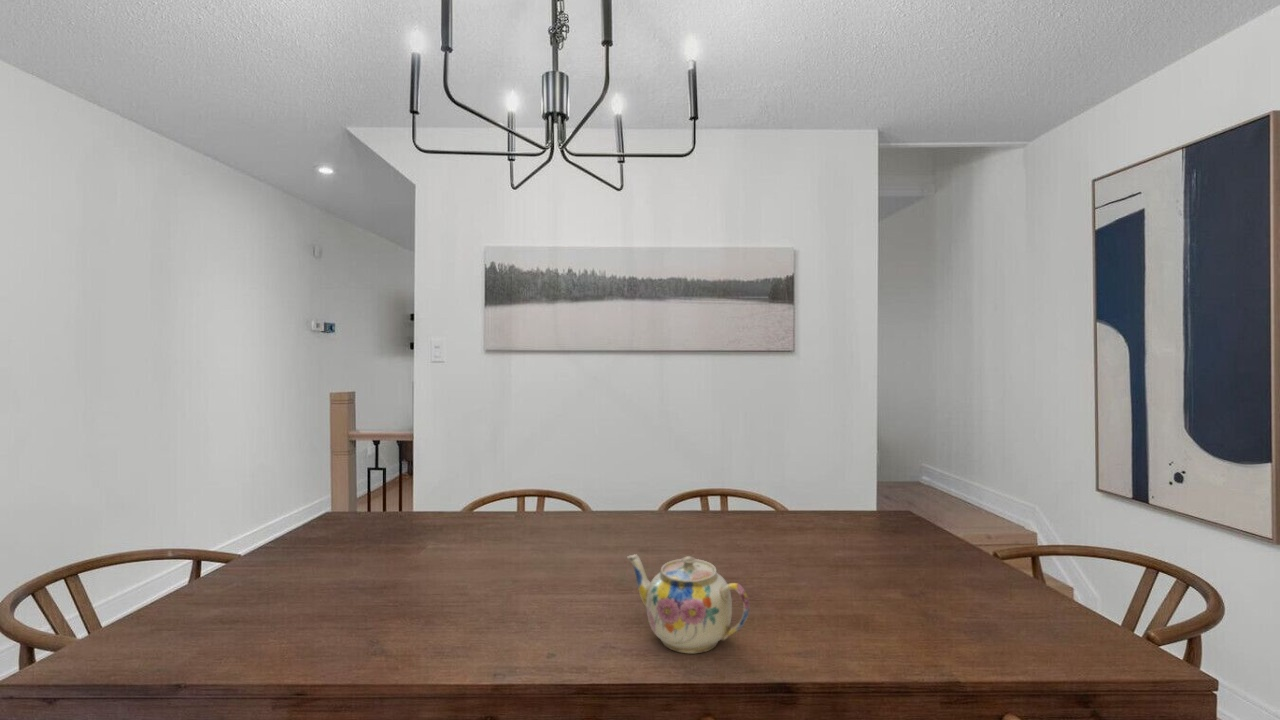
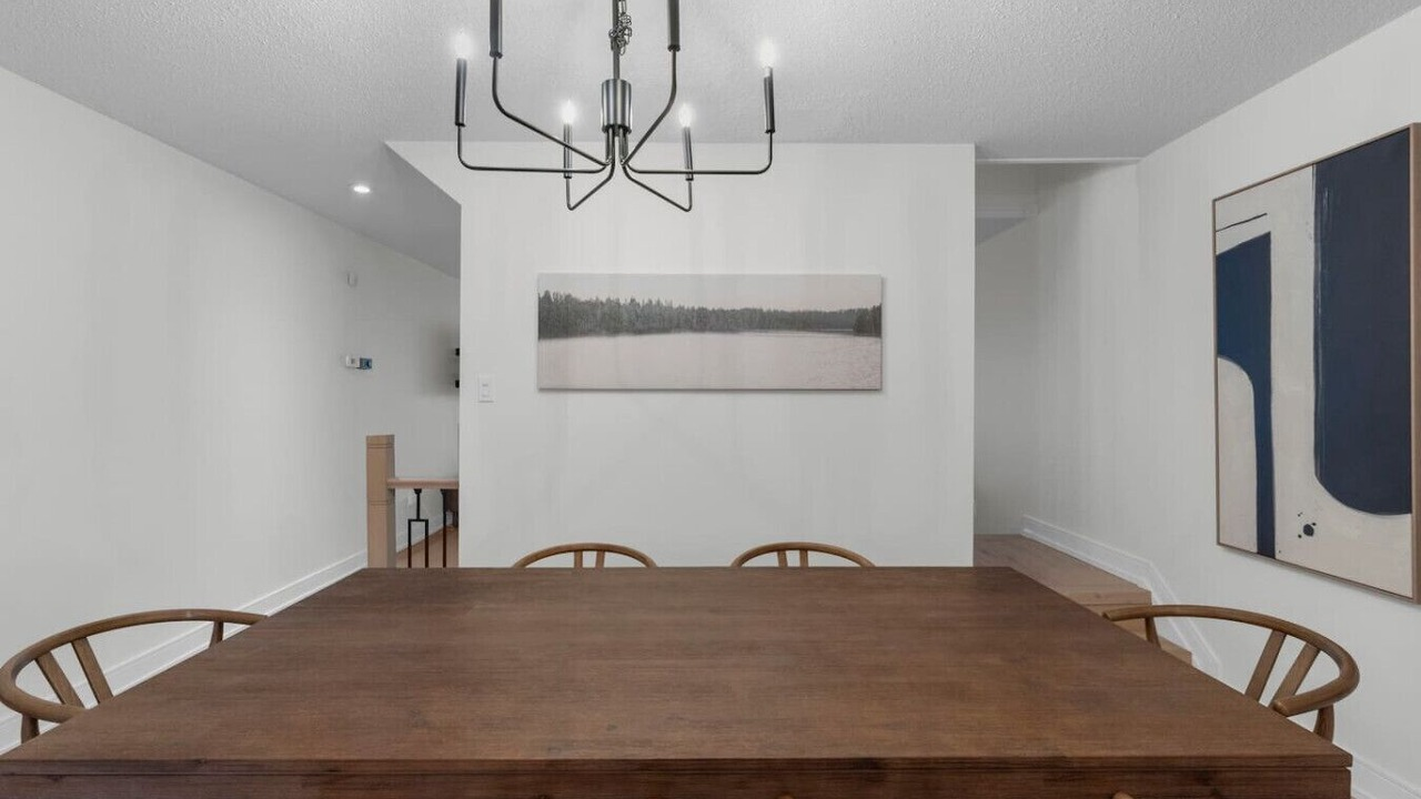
- teapot [626,553,750,654]
